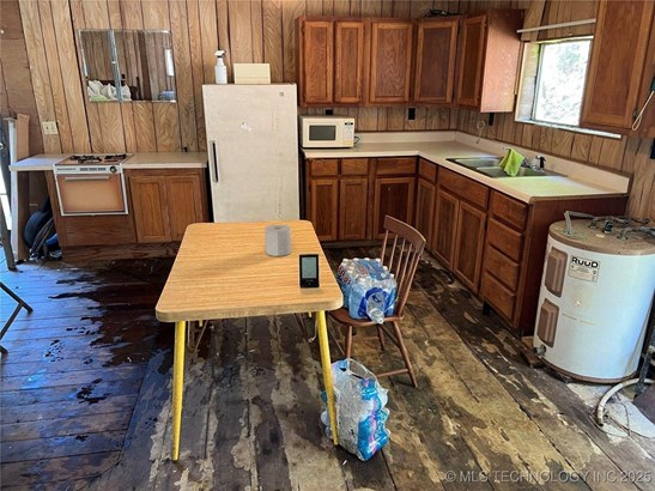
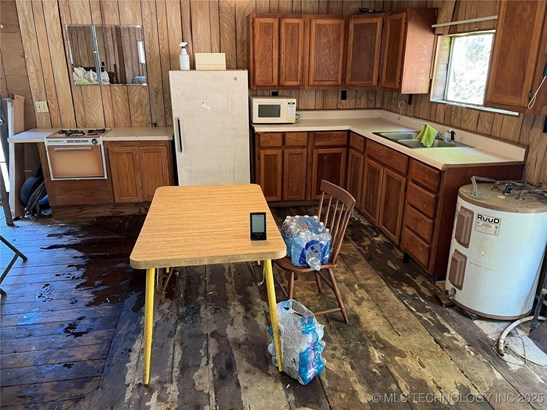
- paper towel roll [263,224,292,257]
